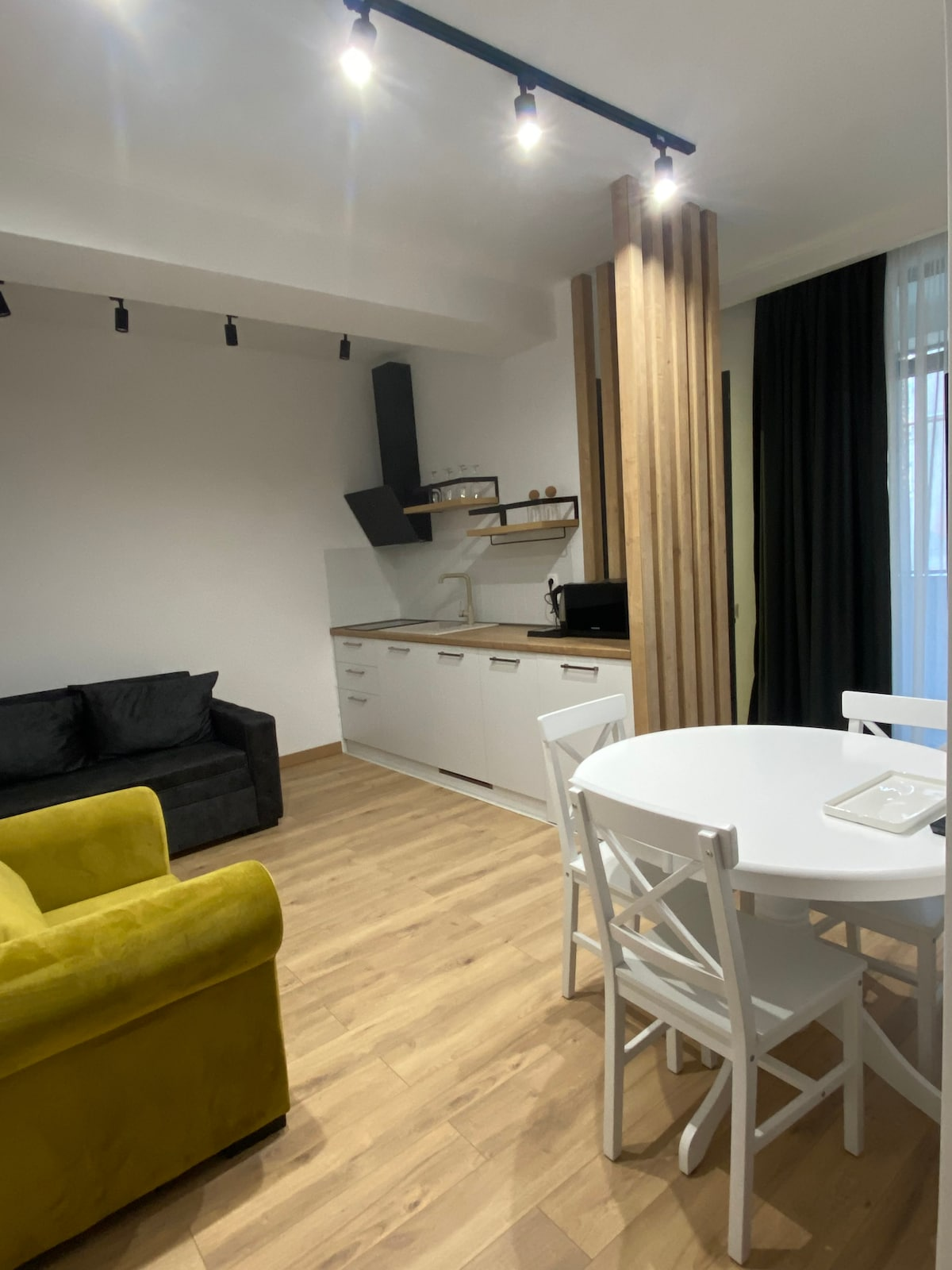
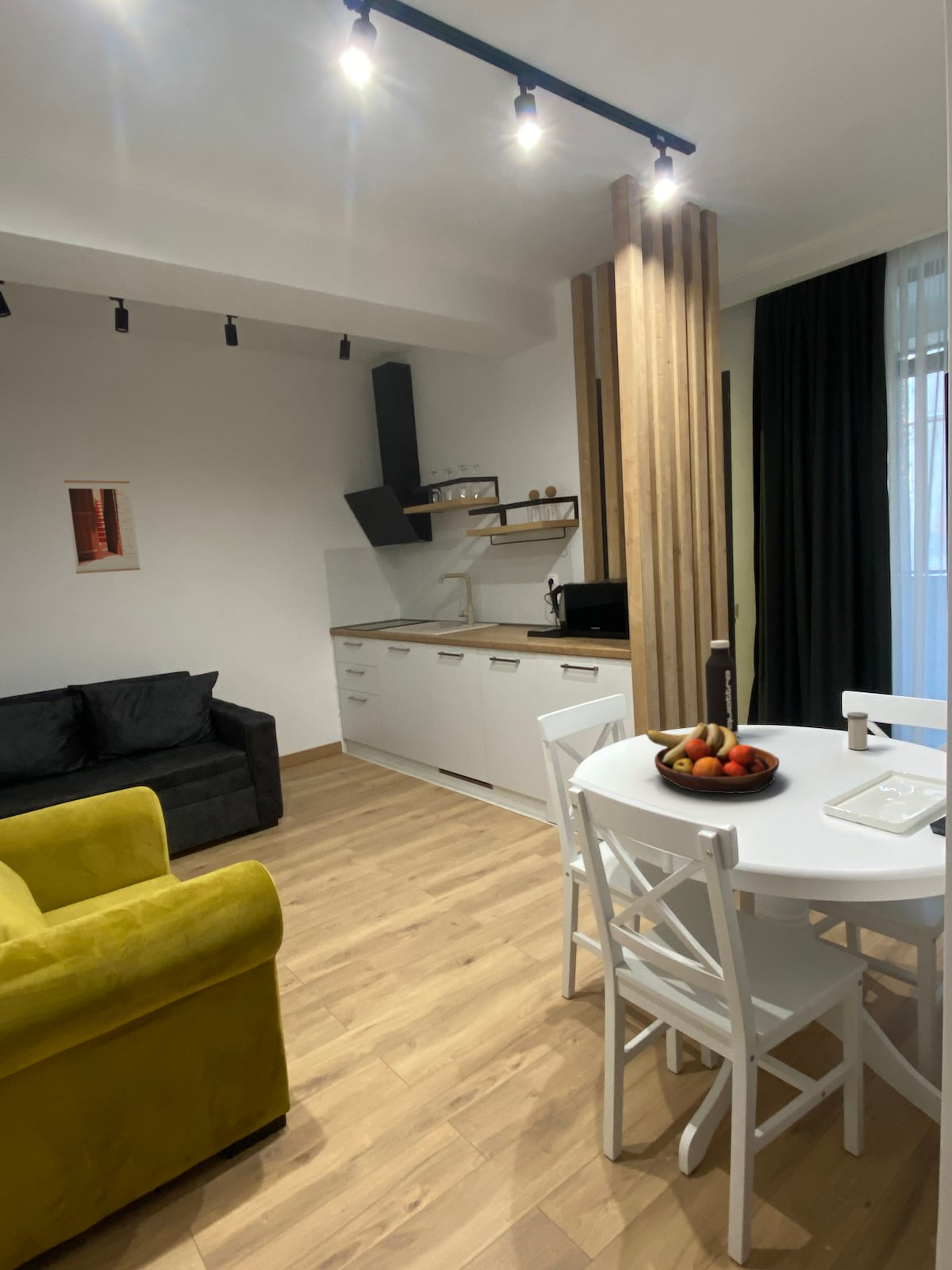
+ wall art [63,479,141,575]
+ water bottle [704,639,739,737]
+ fruit bowl [645,722,781,795]
+ salt shaker [846,711,869,751]
